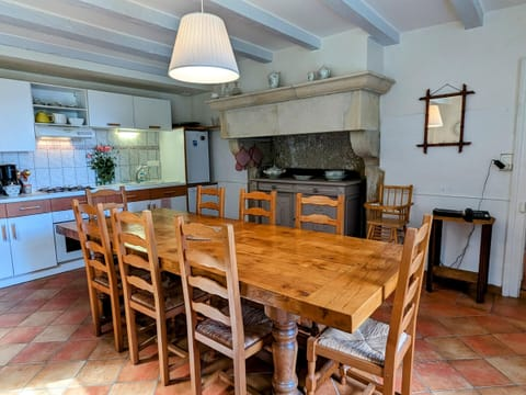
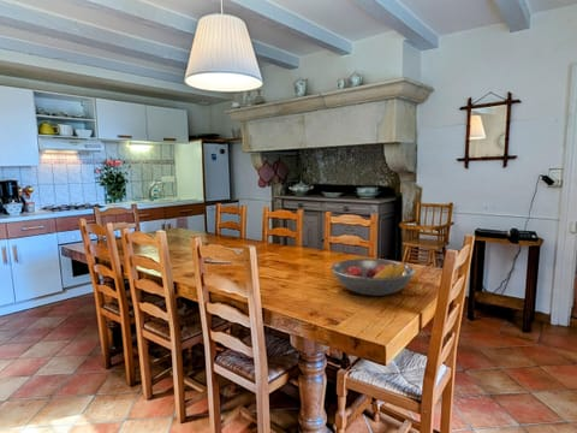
+ fruit bowl [329,257,417,297]
